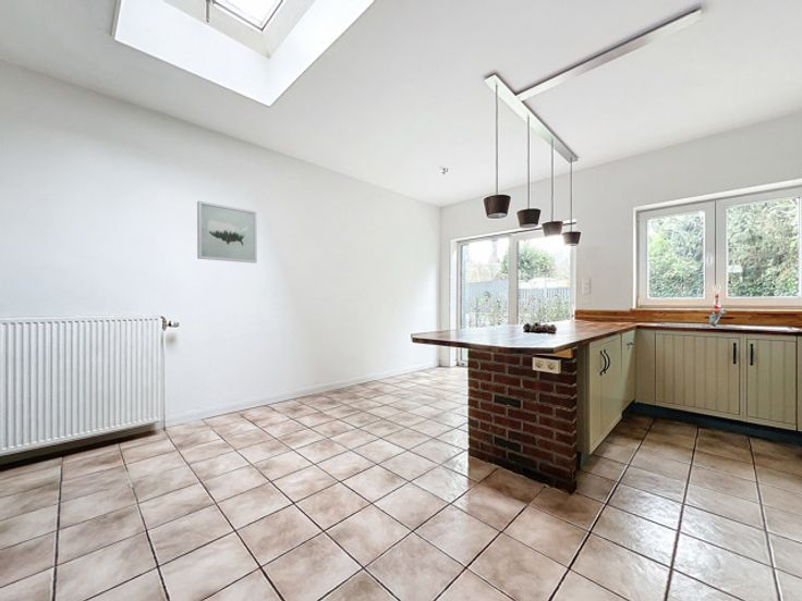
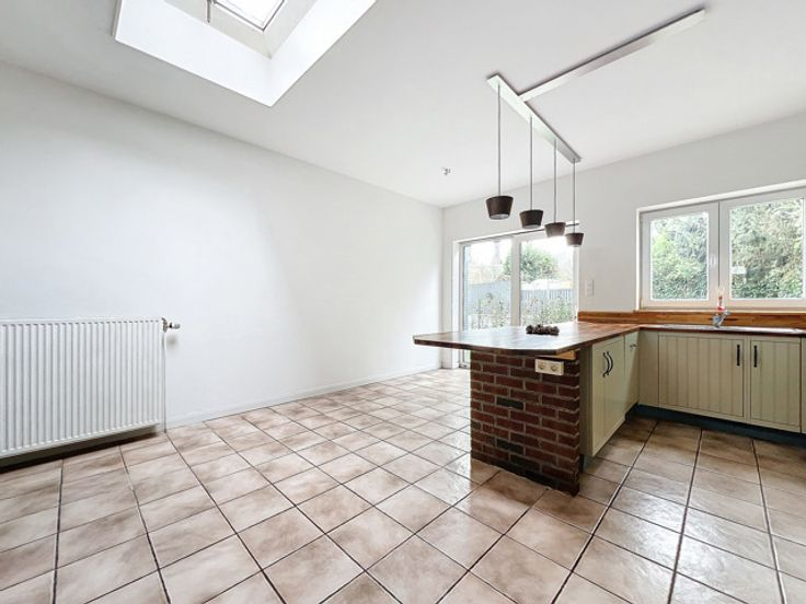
- wall art [196,200,258,263]
